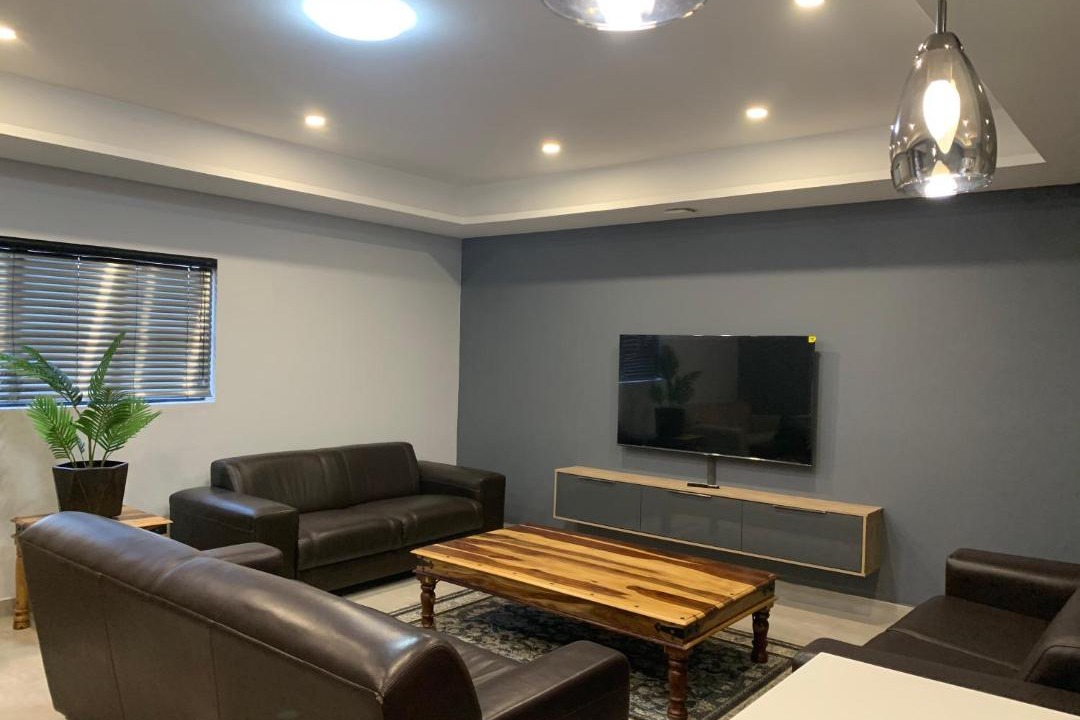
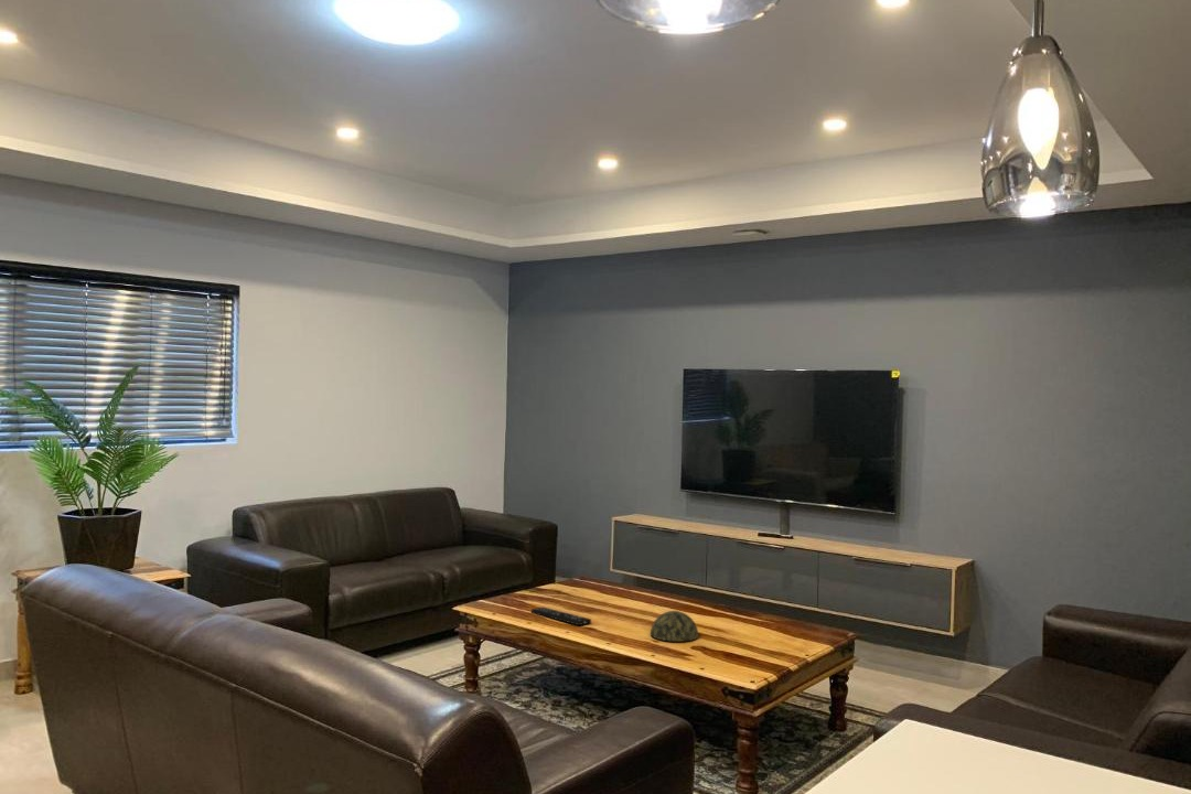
+ remote control [530,605,592,626]
+ decorative bowl [650,610,699,643]
